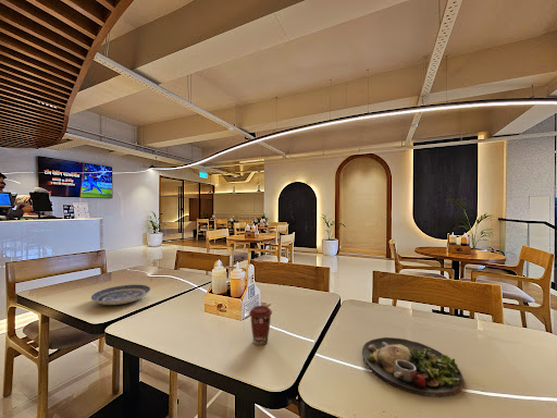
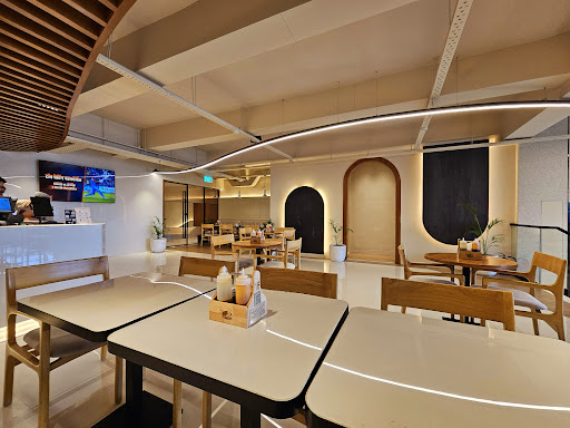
- dinner plate [361,336,463,398]
- coffee cup [248,305,273,346]
- plate [90,284,151,306]
